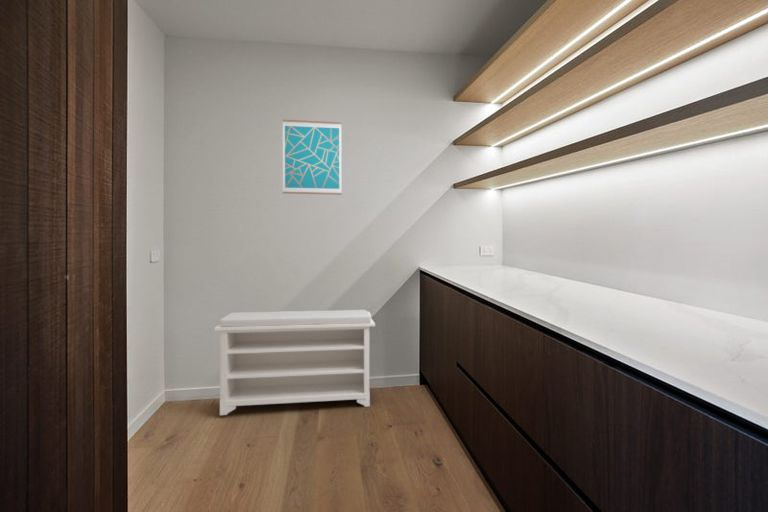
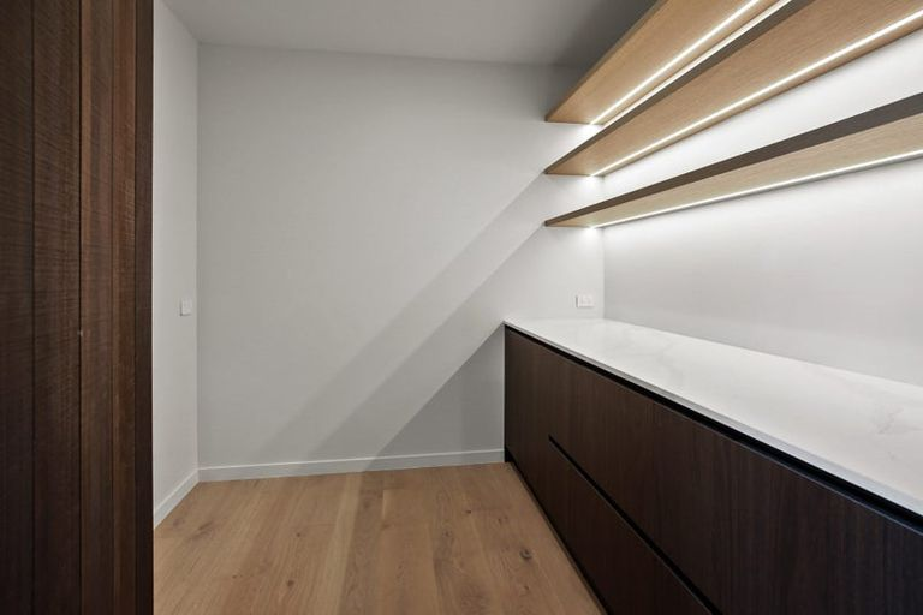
- bench [213,309,376,416]
- wall art [282,119,343,196]
